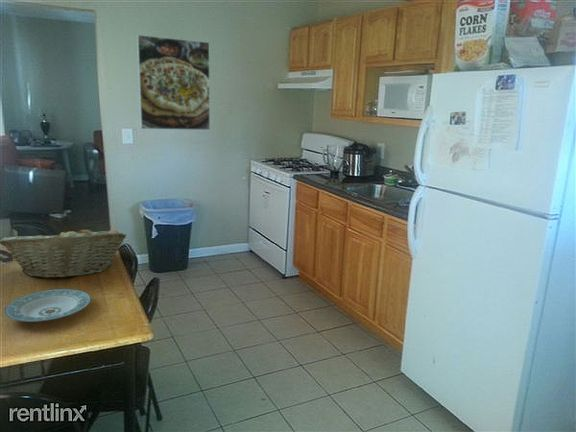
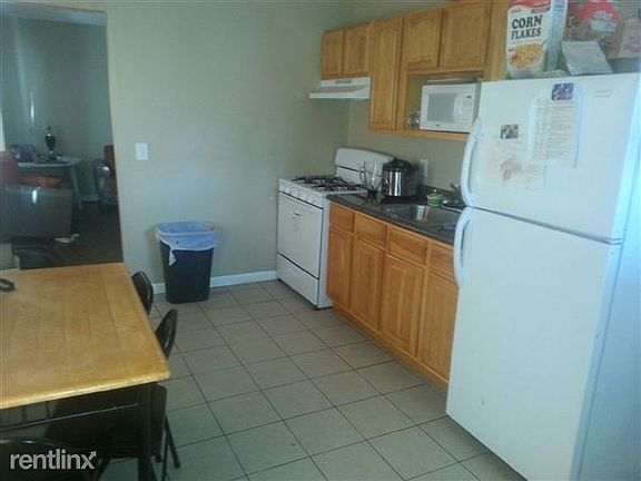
- plate [3,288,92,323]
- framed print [136,34,211,131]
- fruit basket [0,225,127,279]
